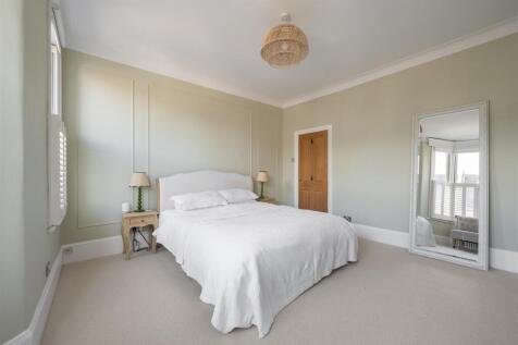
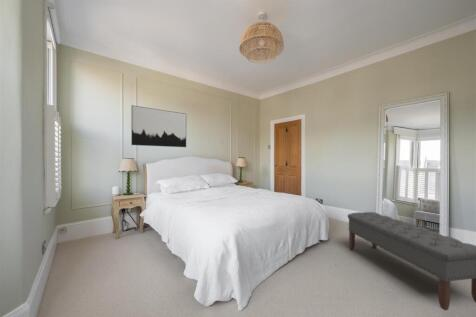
+ bench [347,211,476,311]
+ wall art [130,104,187,148]
